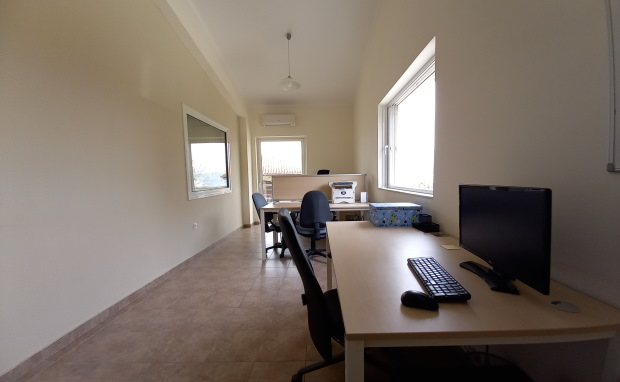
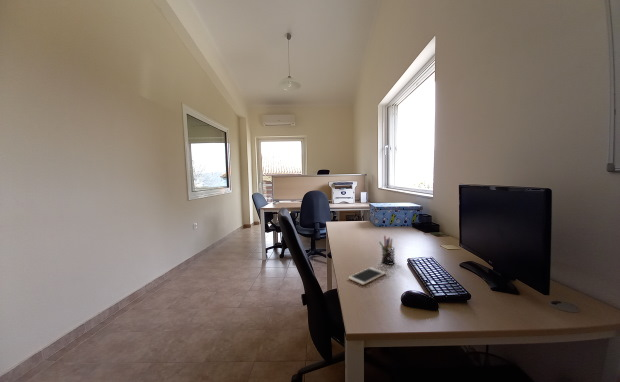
+ pen holder [378,235,396,265]
+ cell phone [347,266,387,286]
